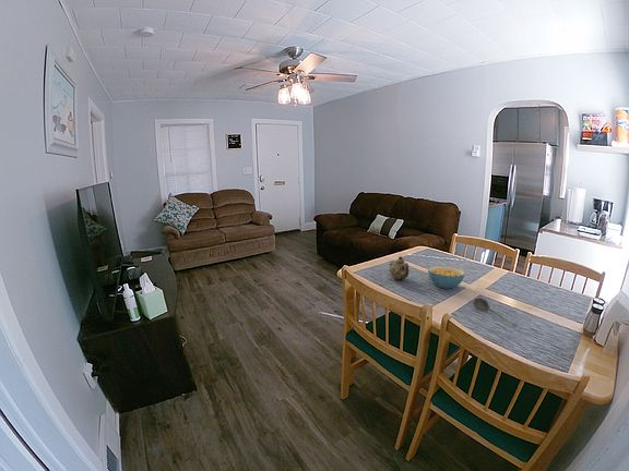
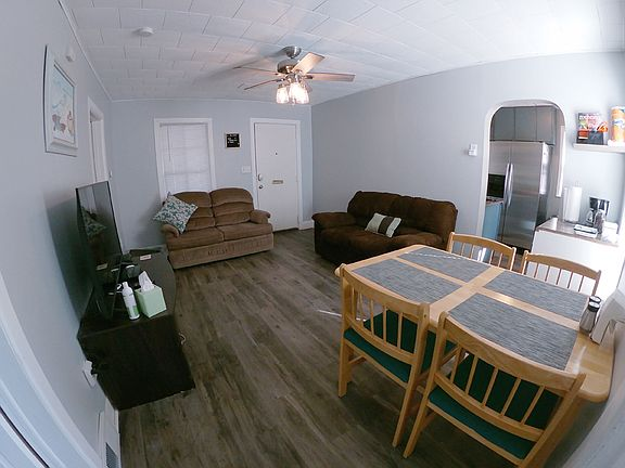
- teapot [389,255,410,281]
- cereal bowl [427,265,466,290]
- soupspoon [473,298,519,328]
